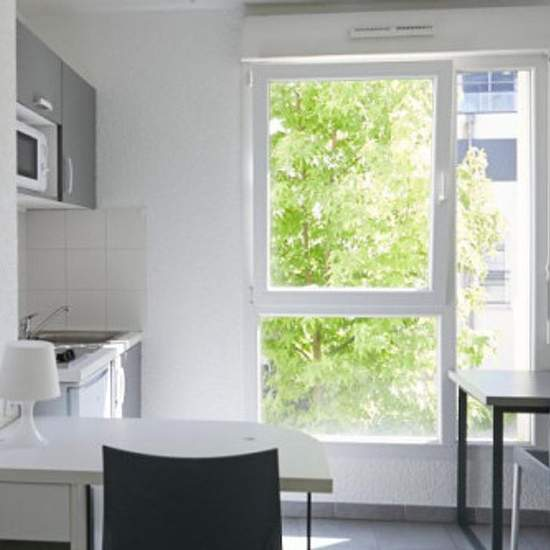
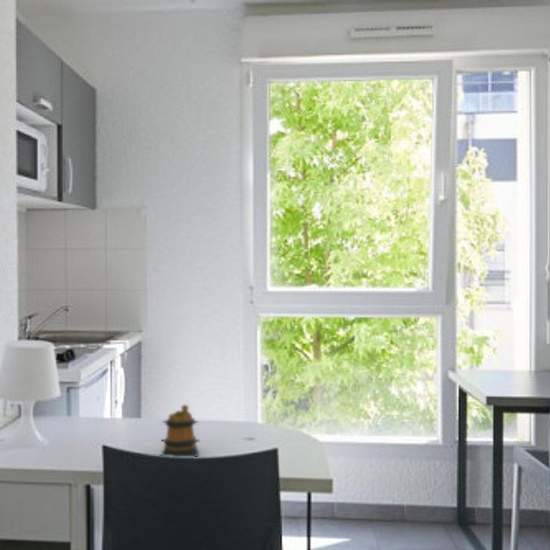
+ mug [160,404,201,458]
